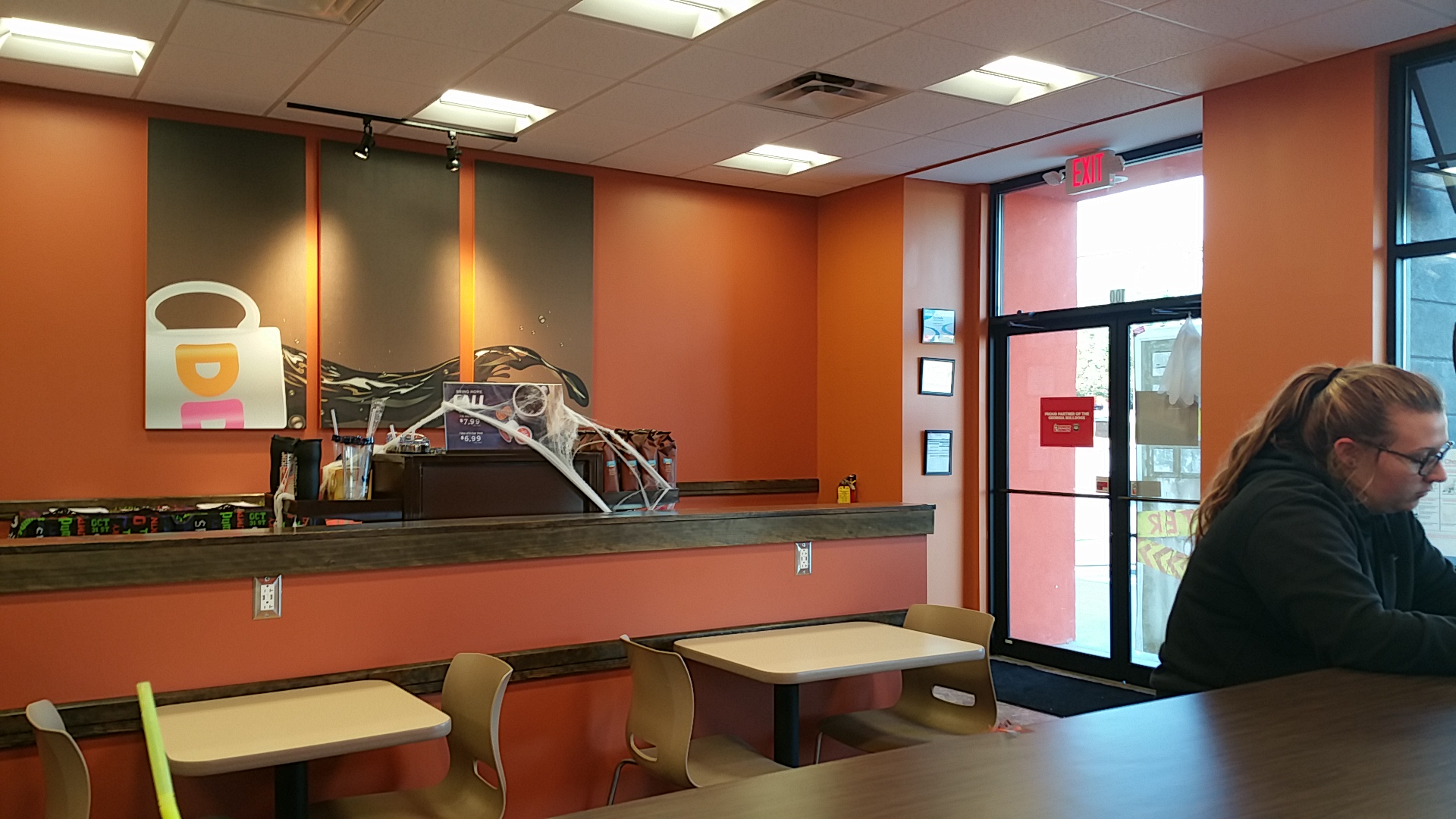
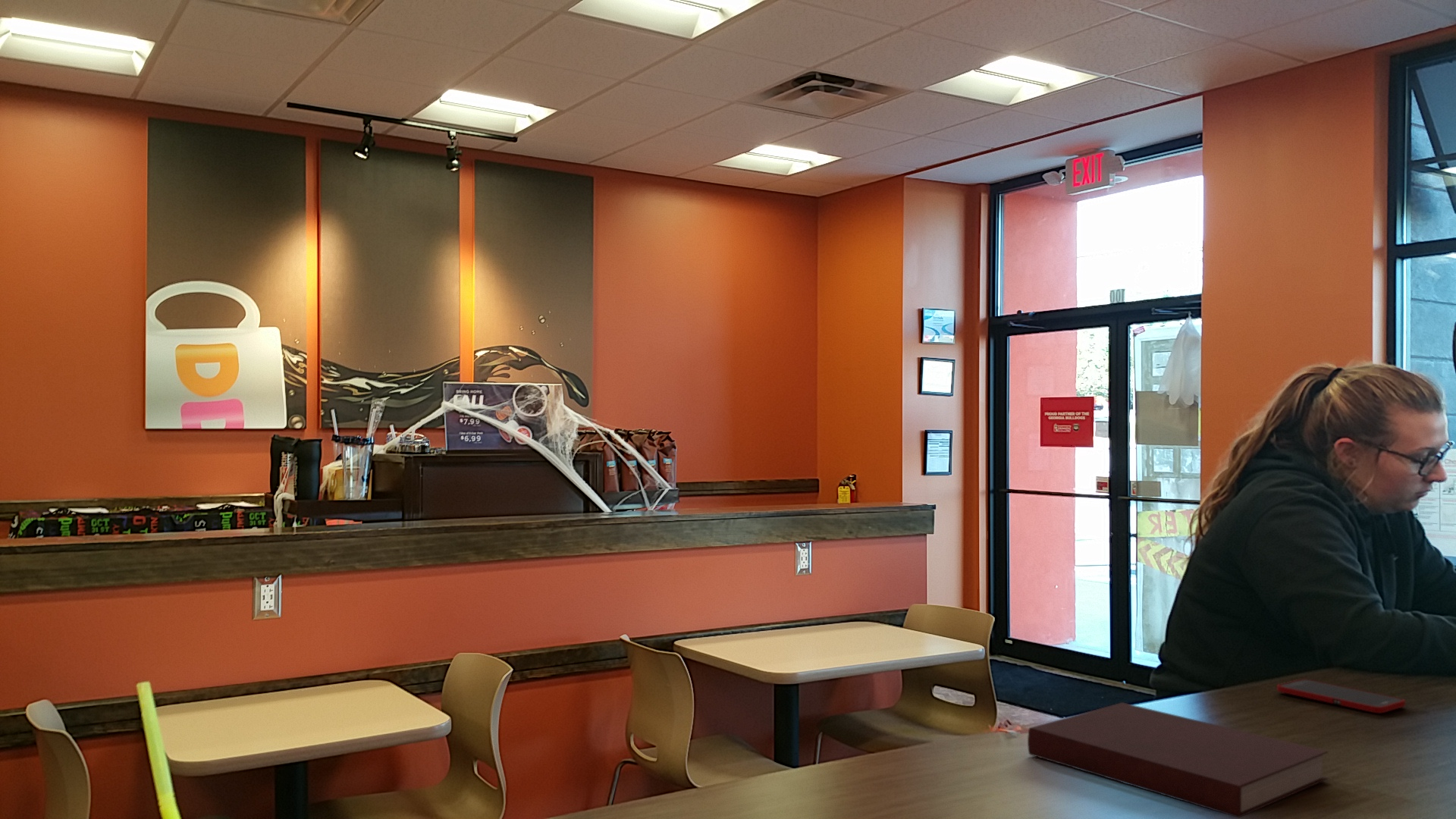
+ notebook [1027,701,1329,818]
+ cell phone [1276,678,1406,714]
